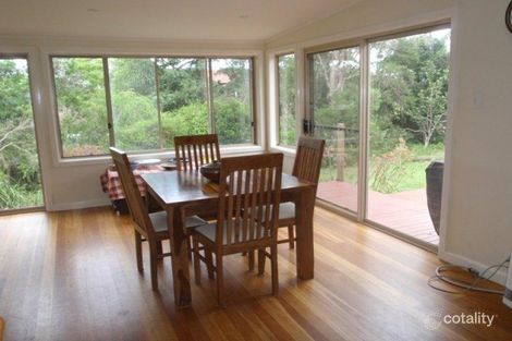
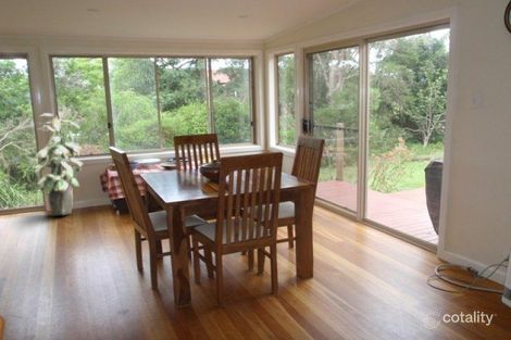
+ indoor plant [25,112,85,216]
